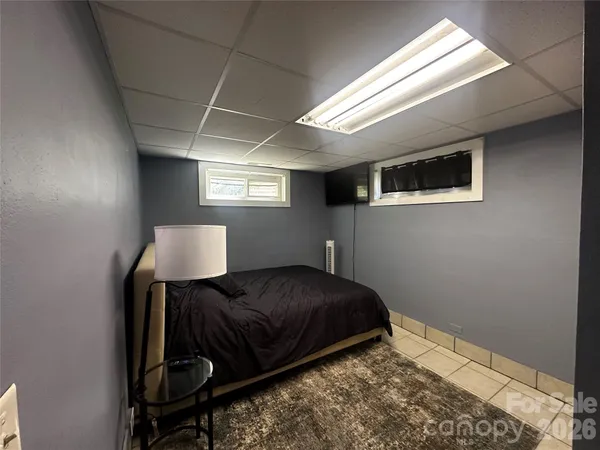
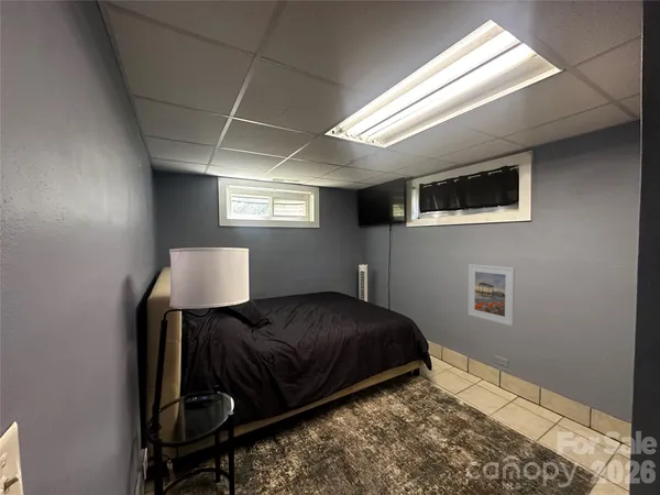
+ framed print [466,263,516,327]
